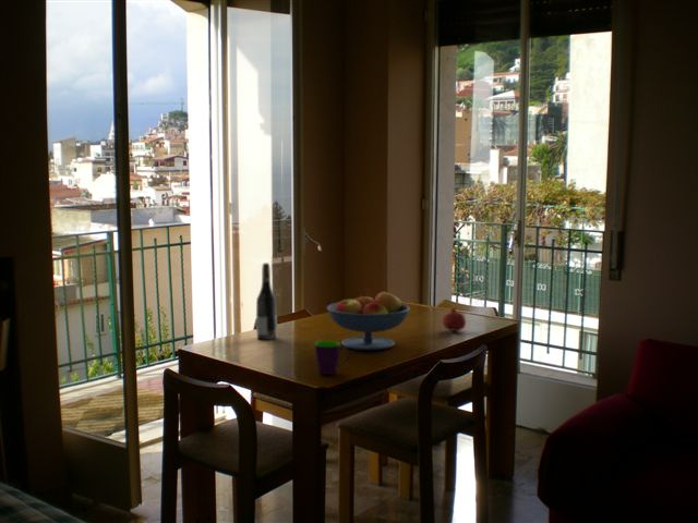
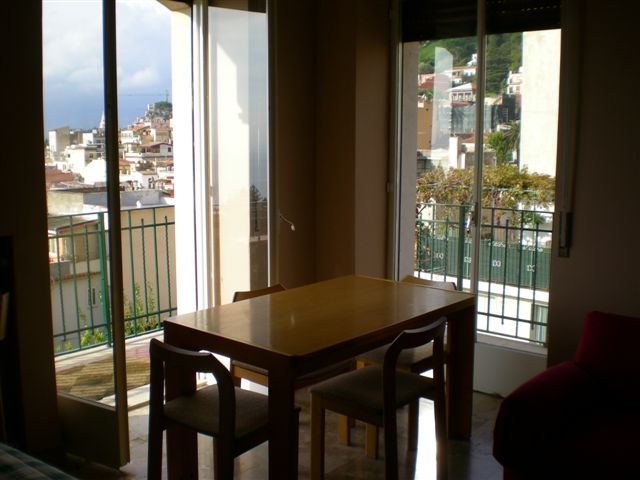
- wine bottle [255,262,278,341]
- fruit bowl [326,290,411,351]
- fruit [442,307,467,332]
- mug [313,340,350,376]
